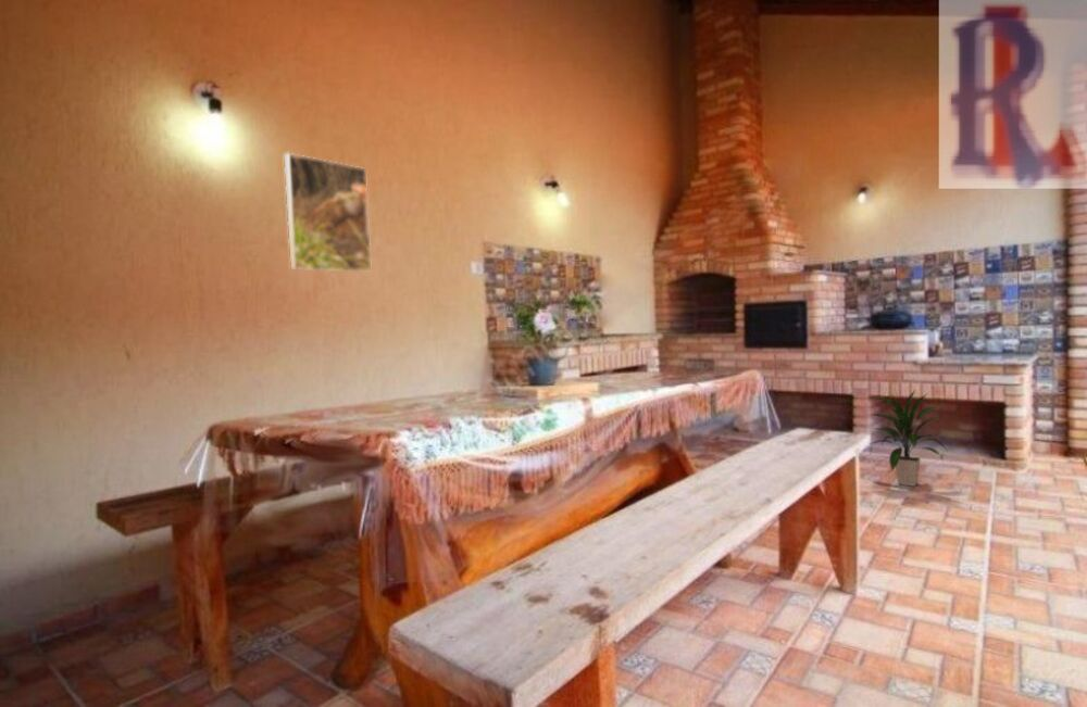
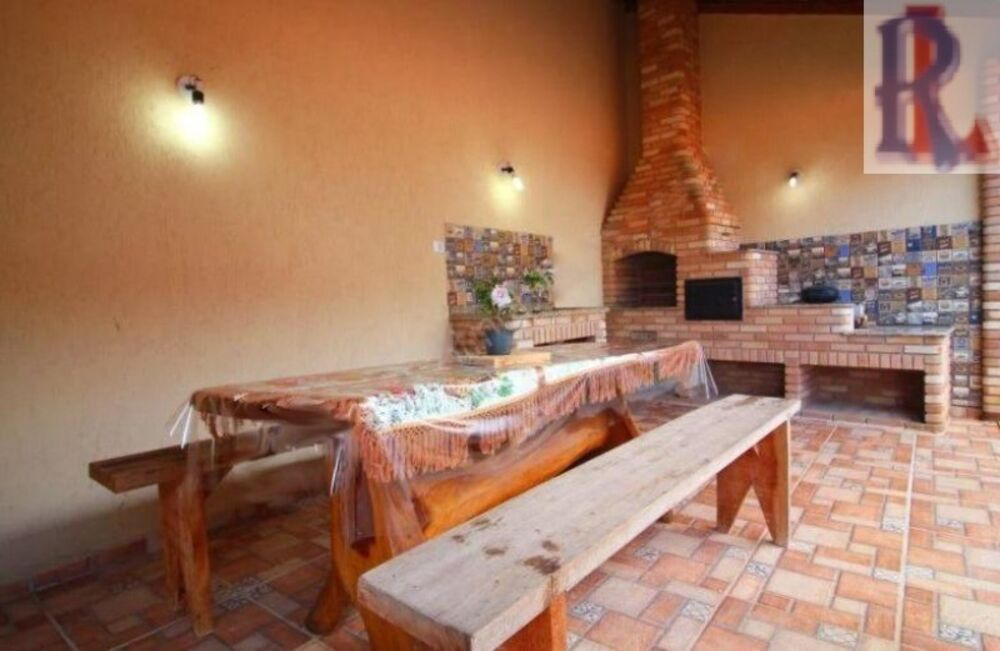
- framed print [284,152,373,274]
- indoor plant [865,387,948,488]
